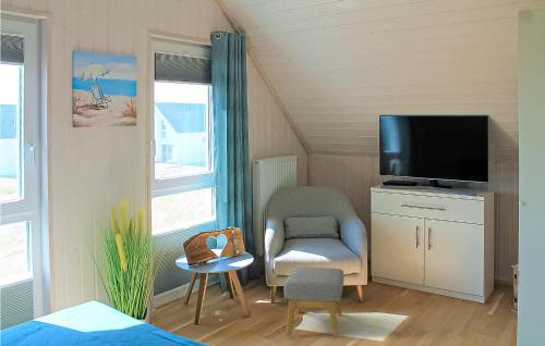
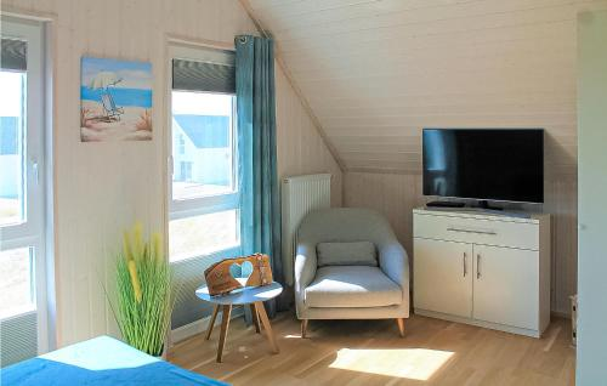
- footstool [282,267,346,338]
